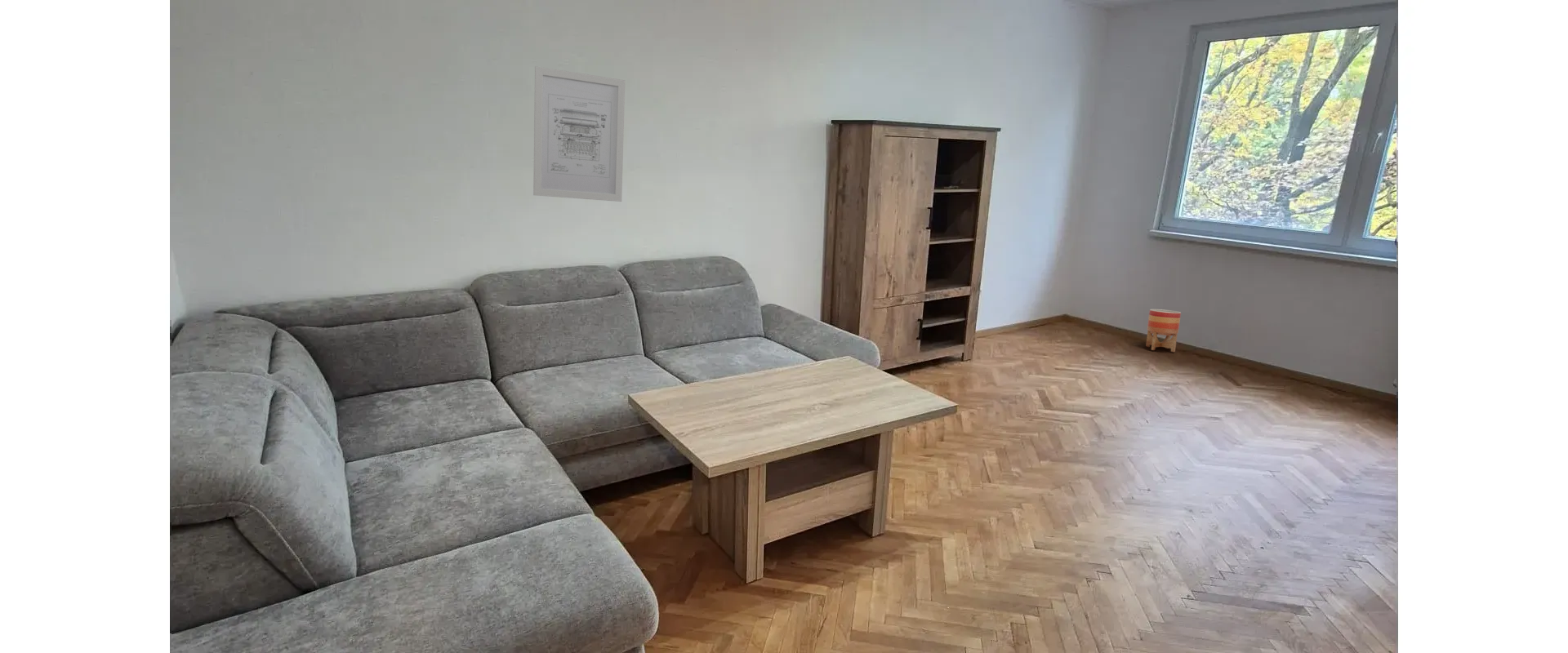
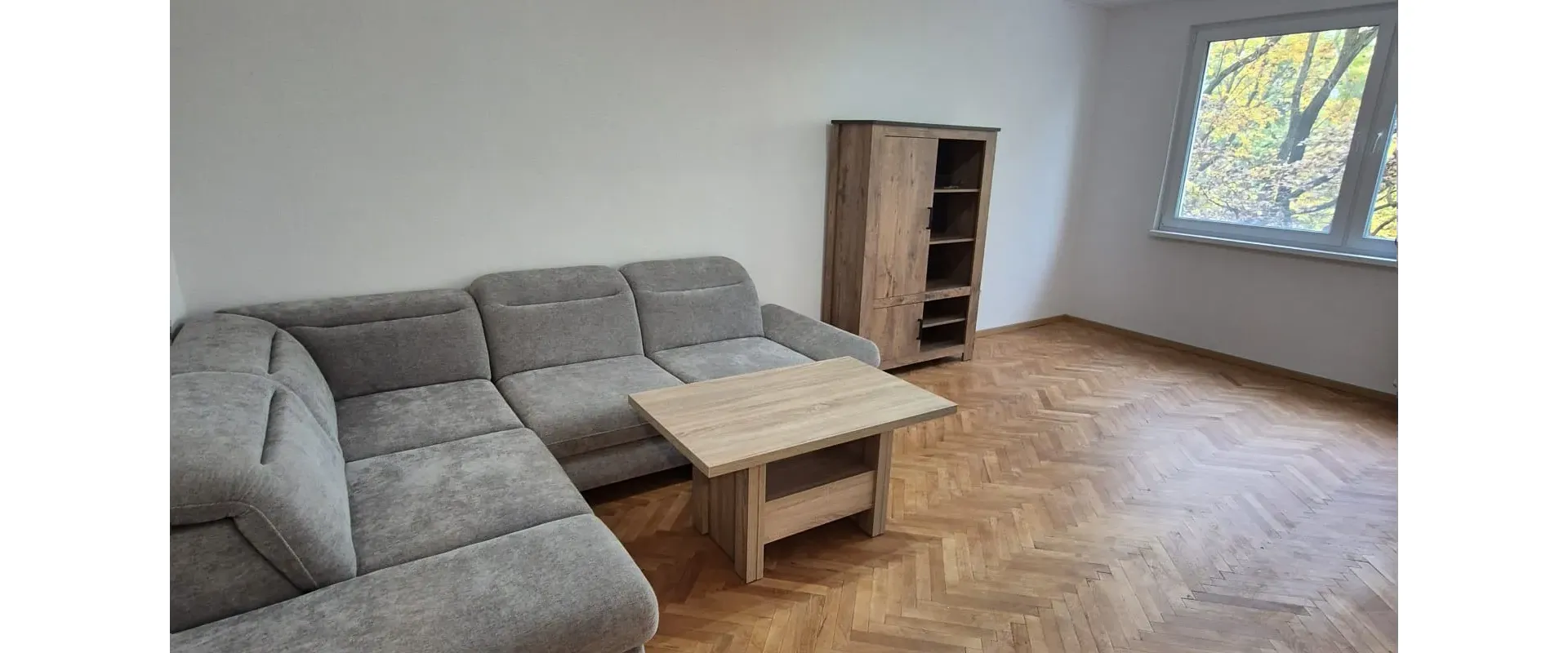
- wall art [532,65,626,202]
- planter [1145,309,1182,353]
